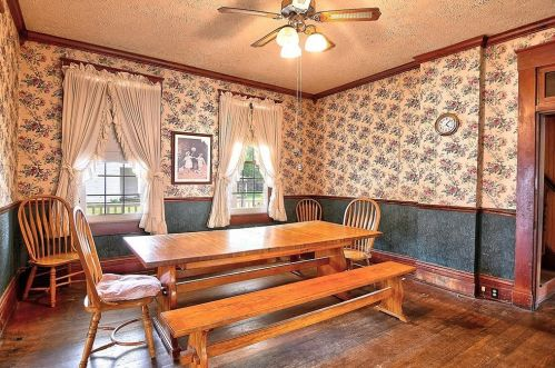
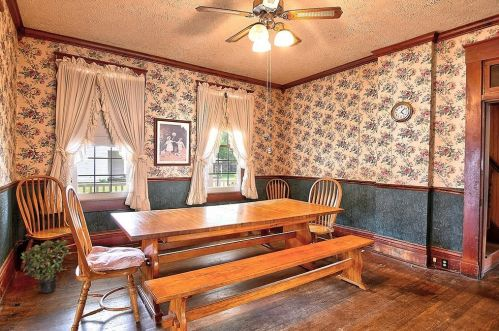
+ potted plant [20,239,72,294]
